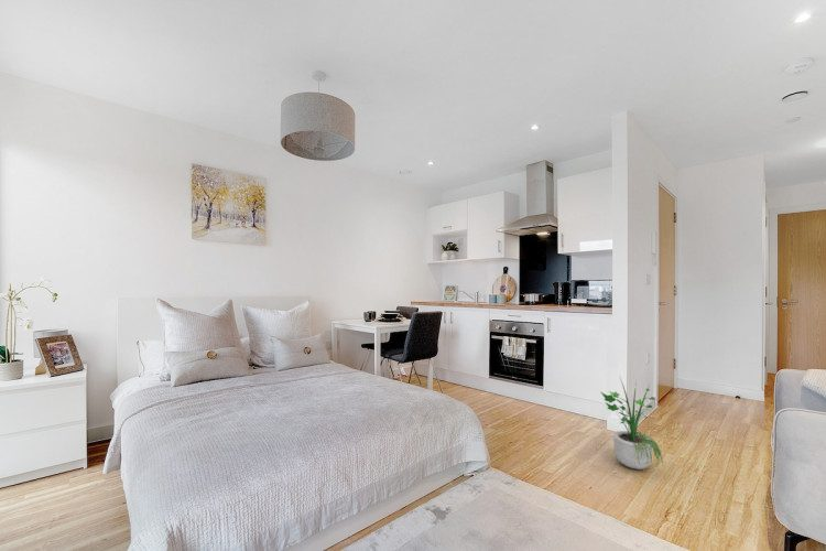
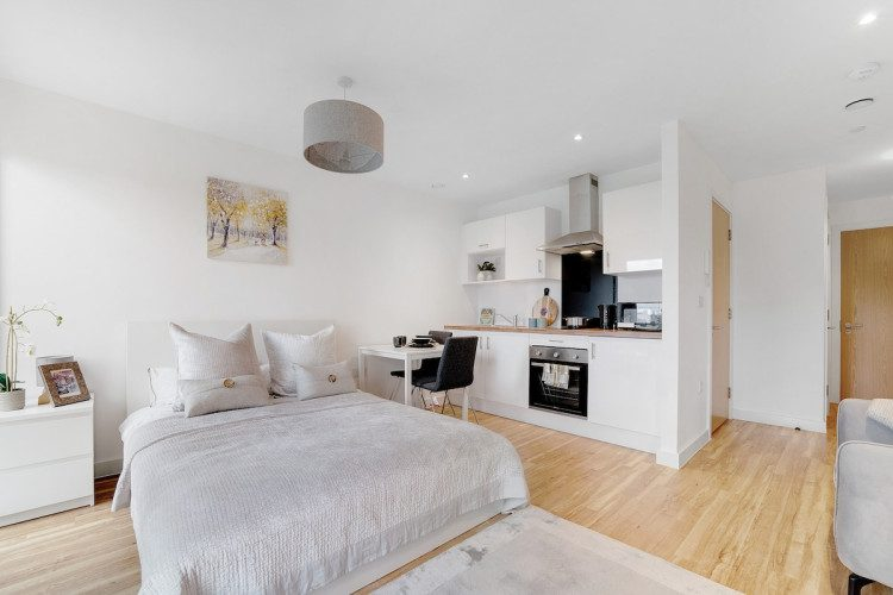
- potted plant [599,377,665,471]
